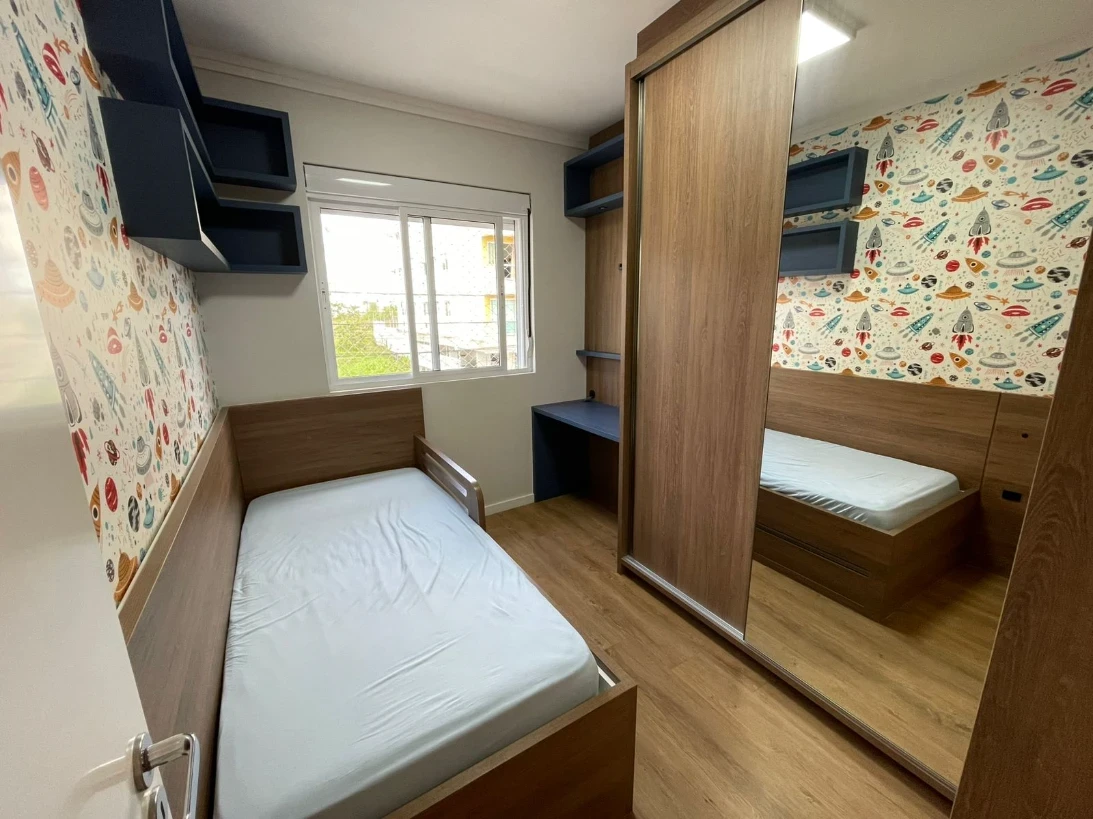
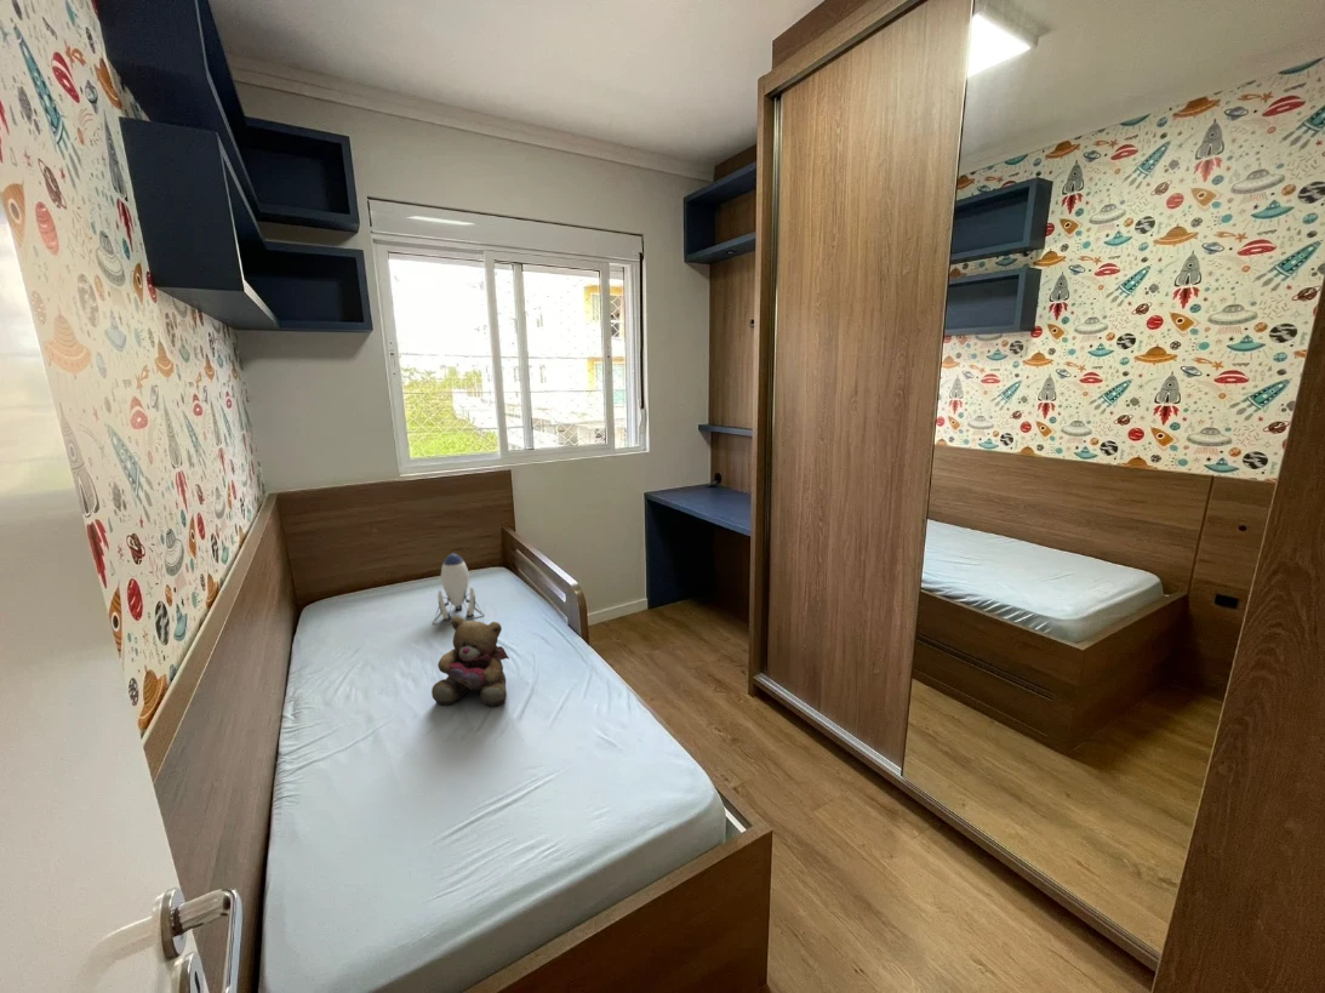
+ rocket toy [432,553,486,624]
+ teddy bear [430,615,510,708]
